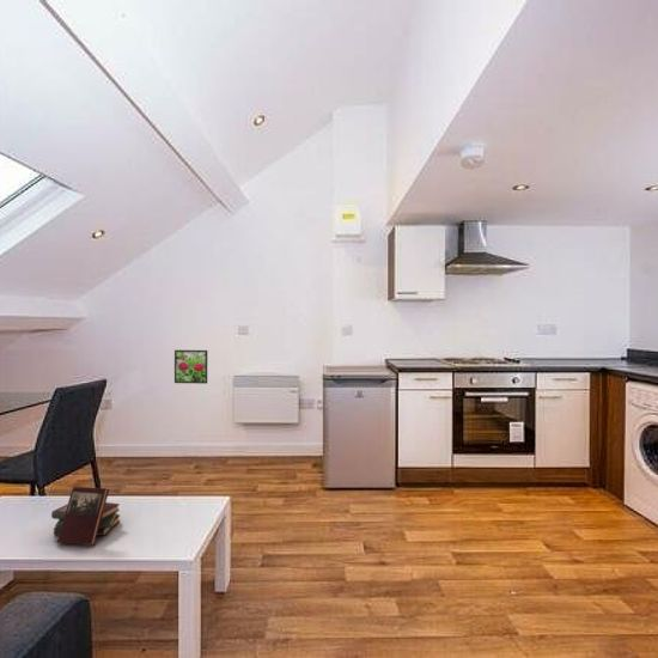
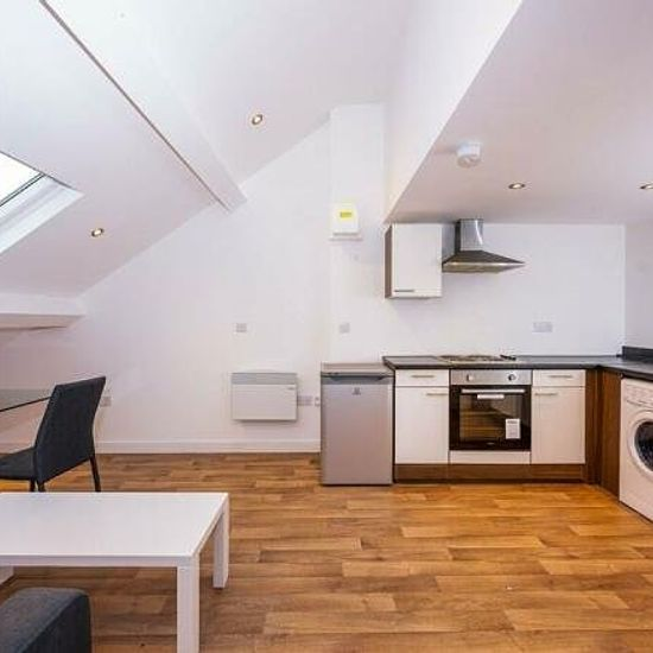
- book [50,486,121,547]
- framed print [173,349,208,385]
